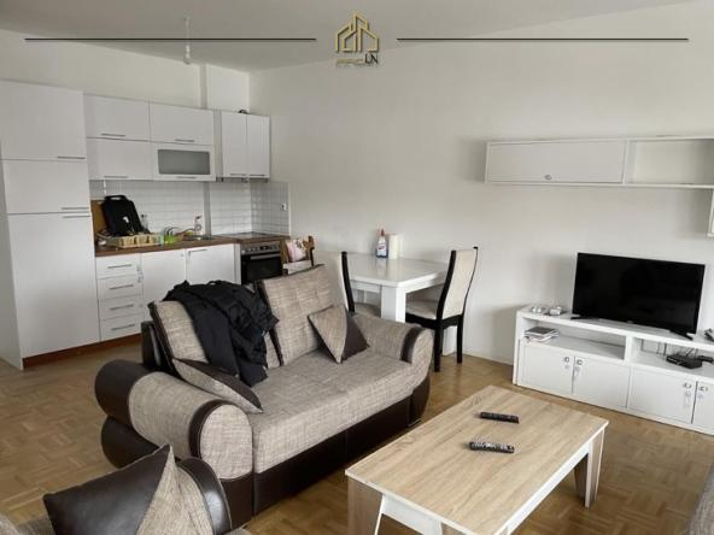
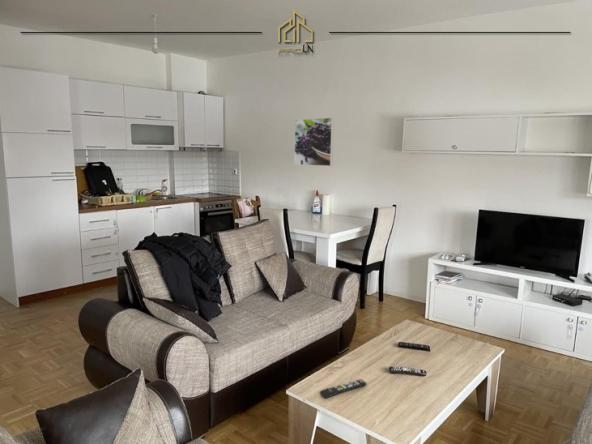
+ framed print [293,117,335,167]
+ remote control [319,378,367,399]
